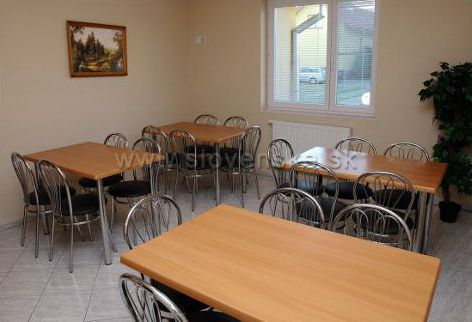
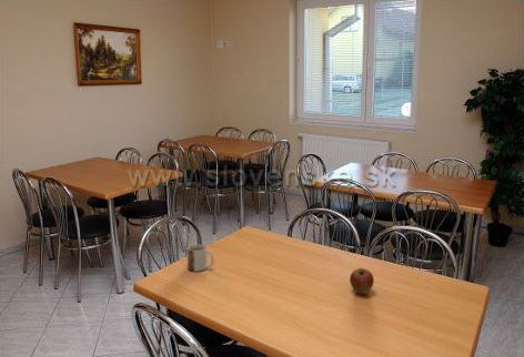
+ apple [349,267,375,295]
+ mug [187,244,215,273]
